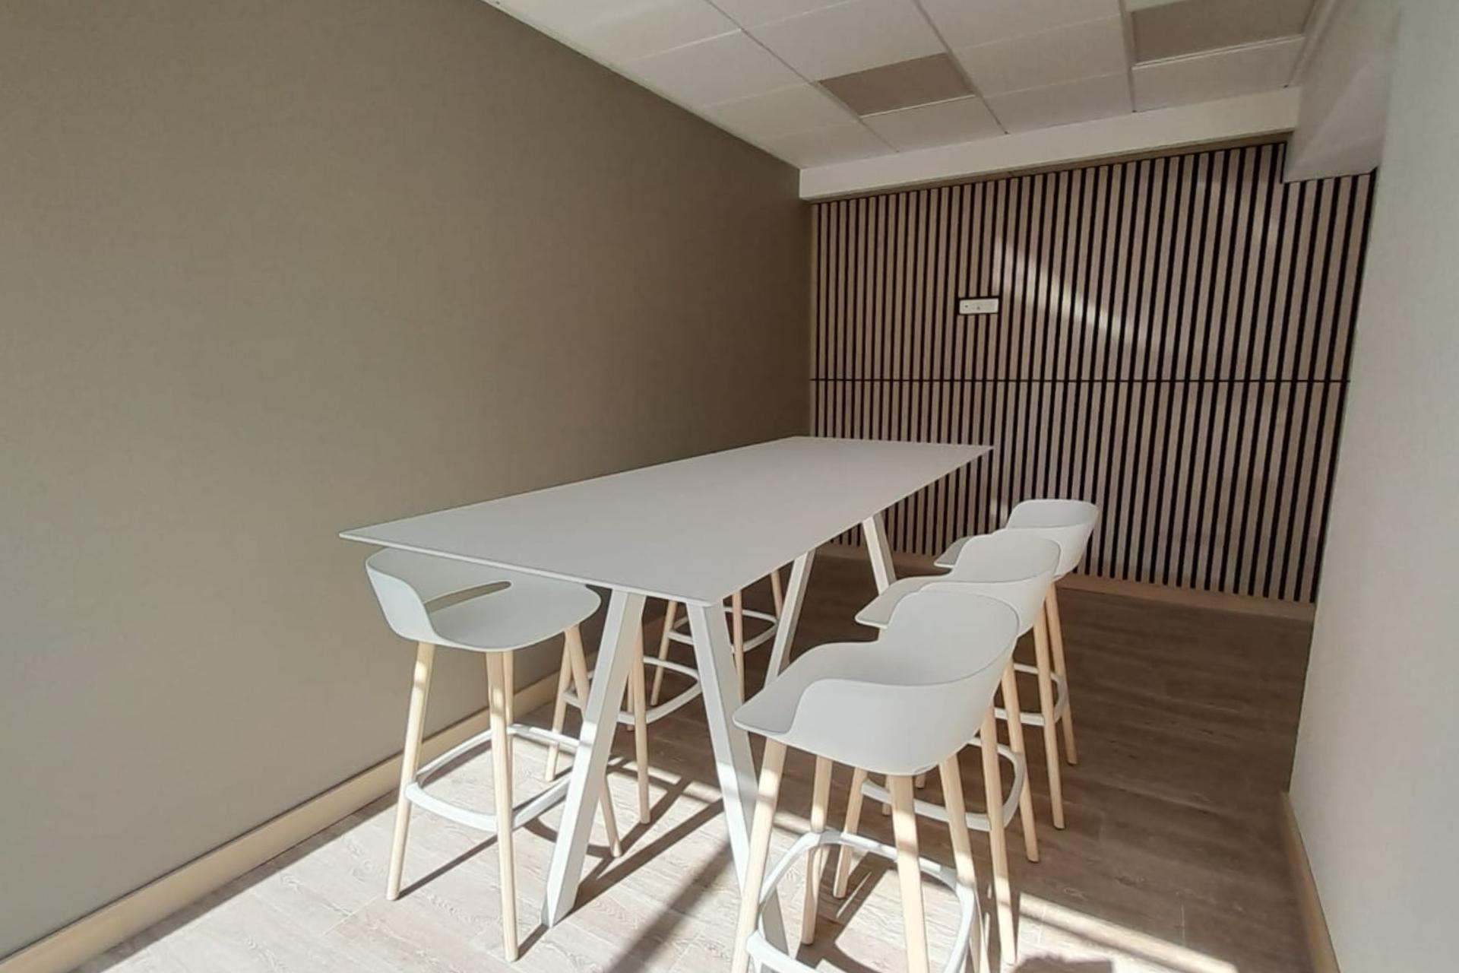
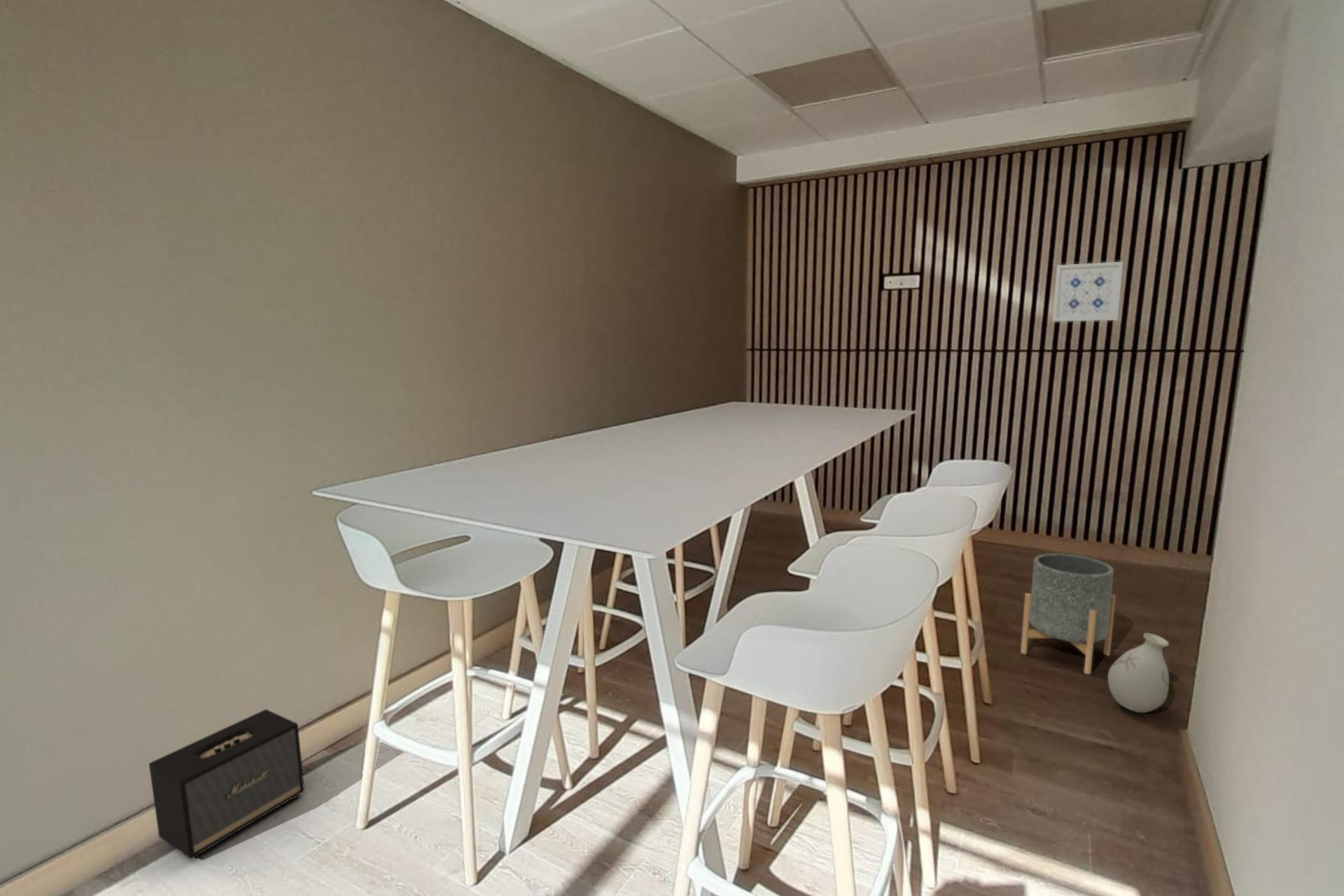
+ wall art [1052,261,1124,322]
+ planter [1020,553,1117,675]
+ speaker [148,708,305,860]
+ vase [1107,632,1170,713]
